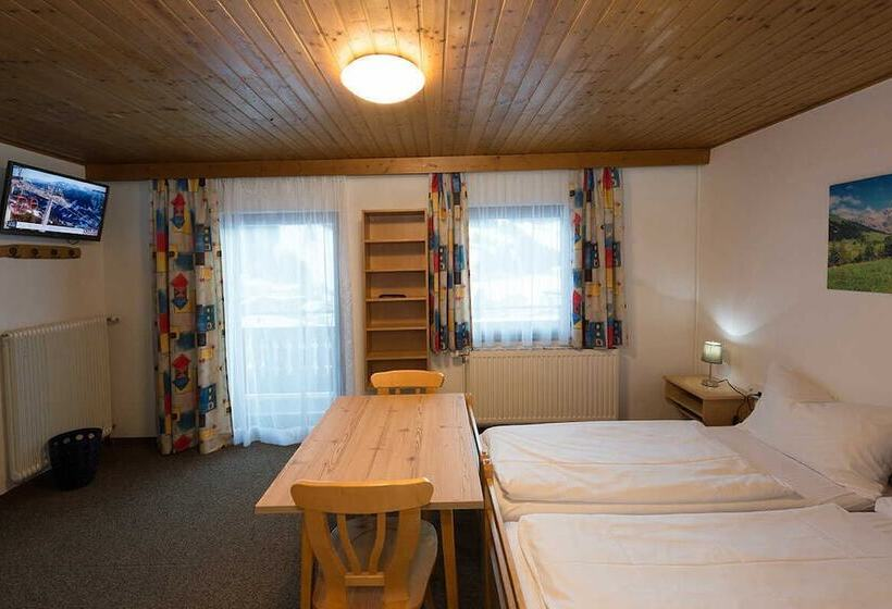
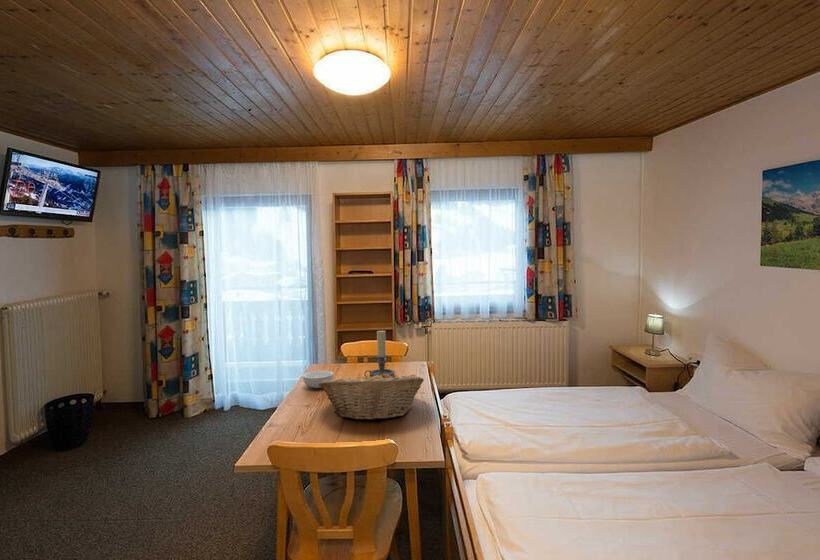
+ candle holder [364,330,395,378]
+ fruit basket [319,369,425,421]
+ cereal bowl [302,369,334,389]
